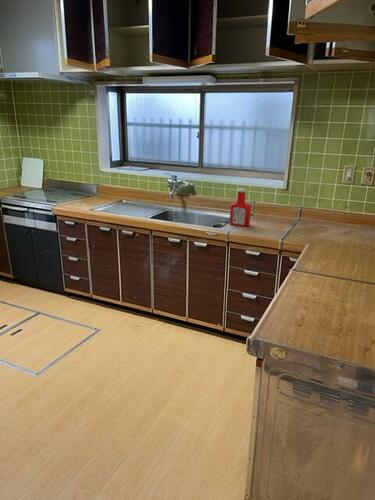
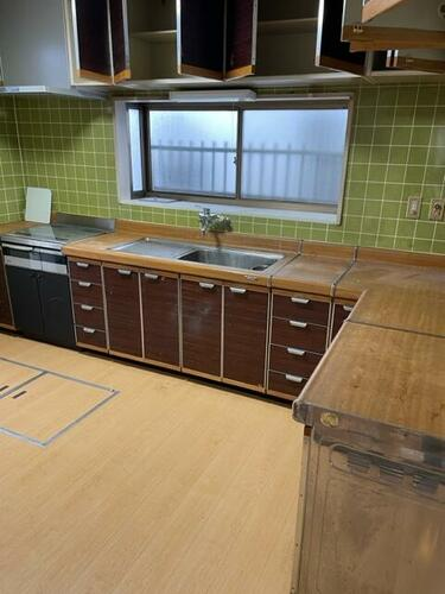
- soap bottle [228,187,252,228]
